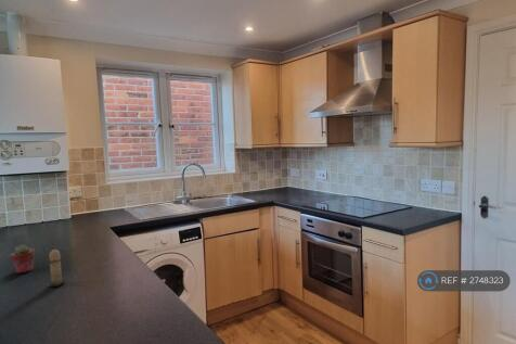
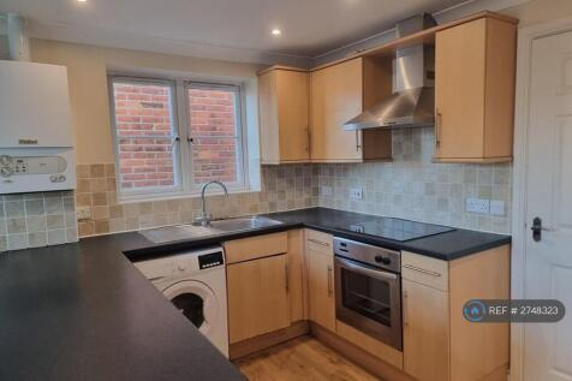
- potted succulent [9,244,36,275]
- candle [44,249,66,288]
